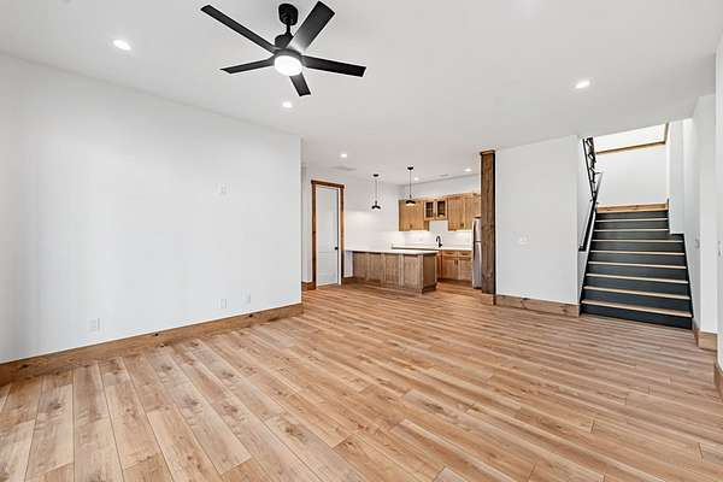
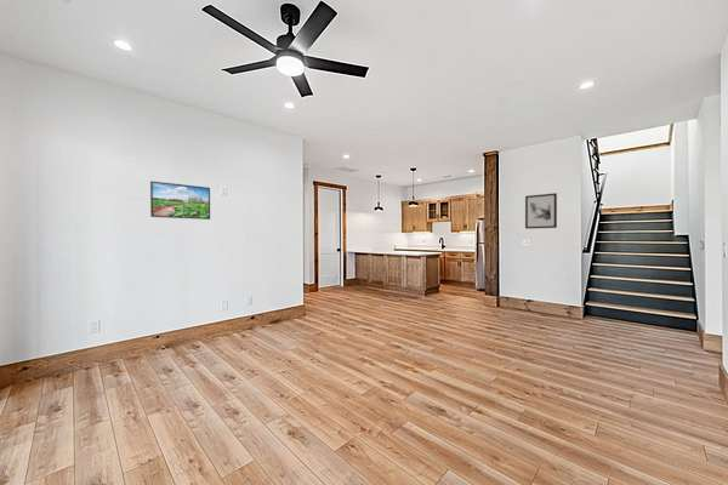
+ wall art [524,192,558,230]
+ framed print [149,181,211,221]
